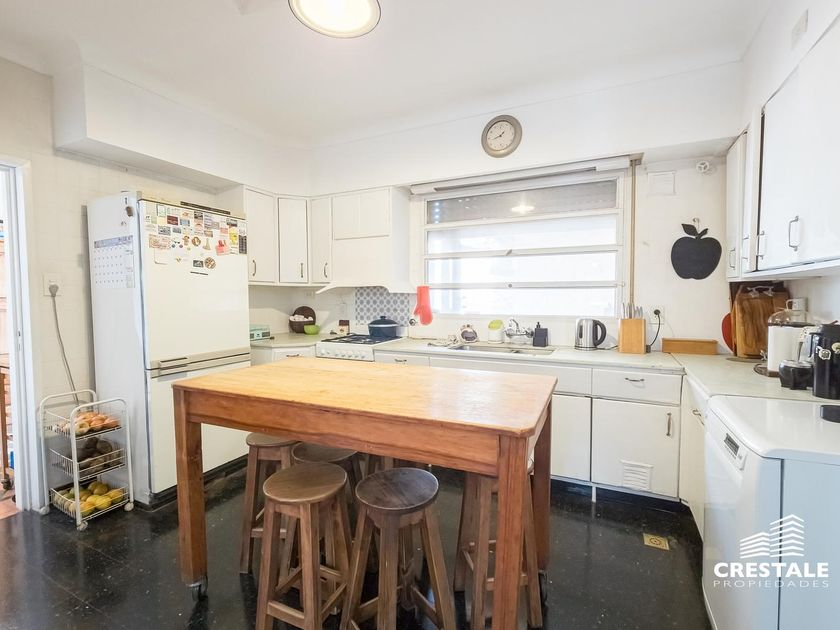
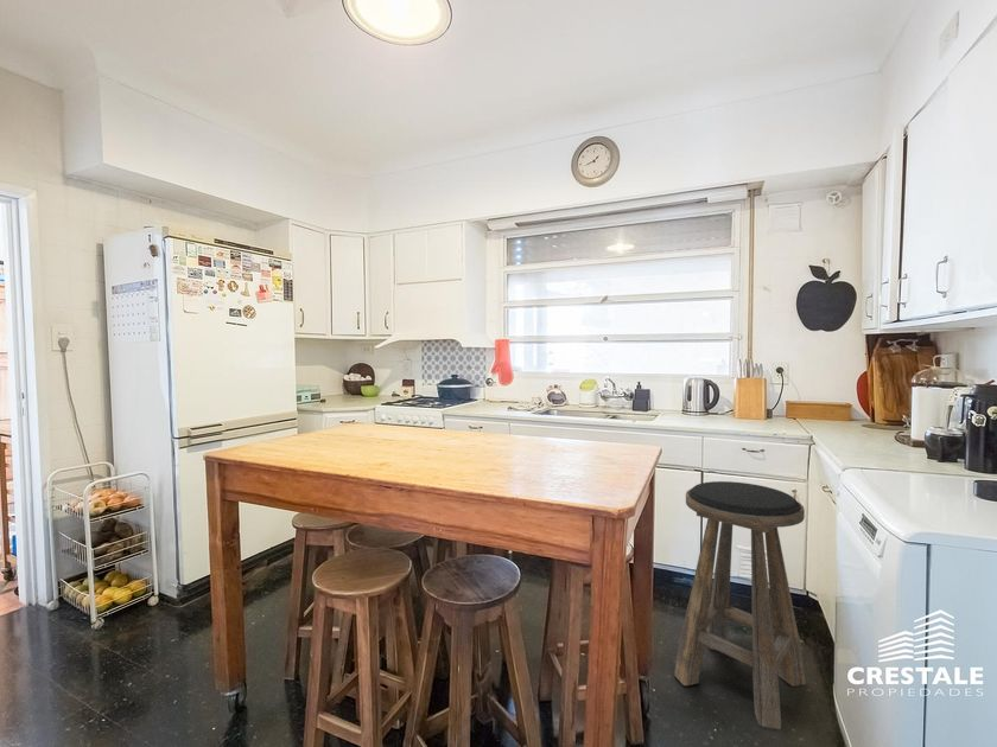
+ stool [673,480,807,730]
